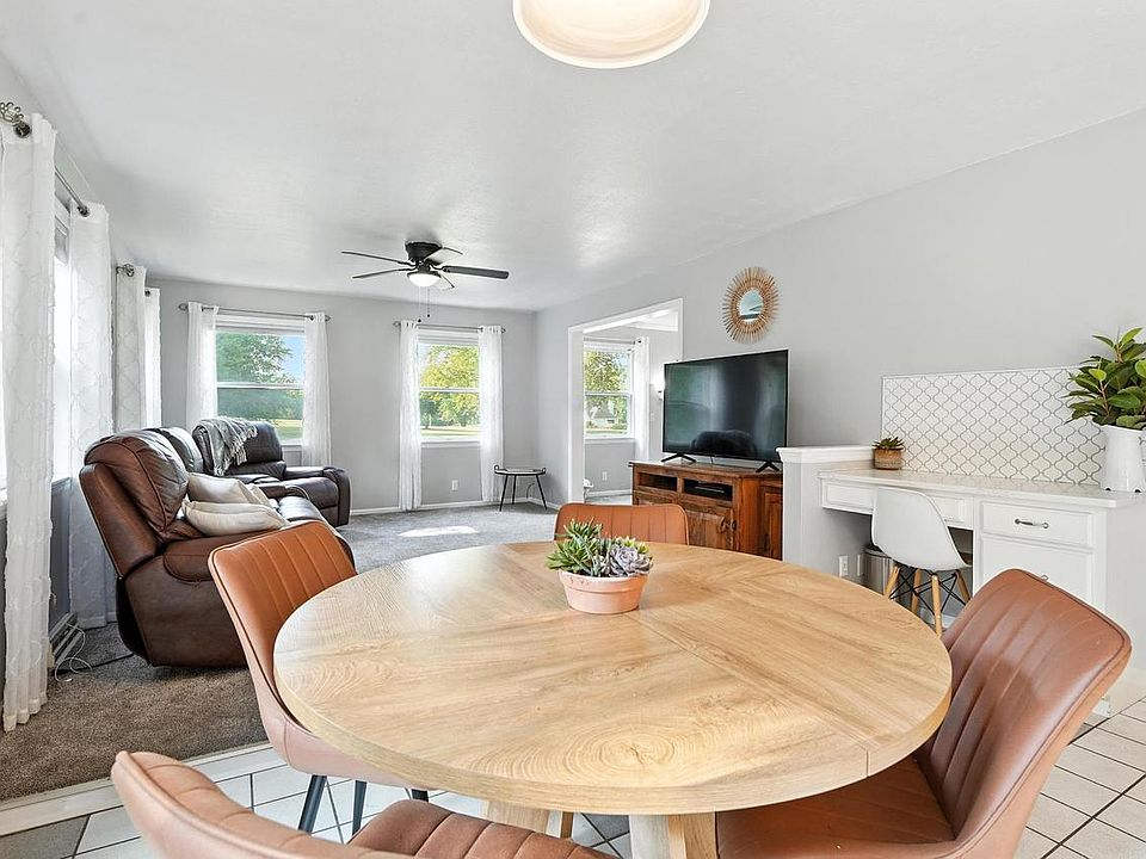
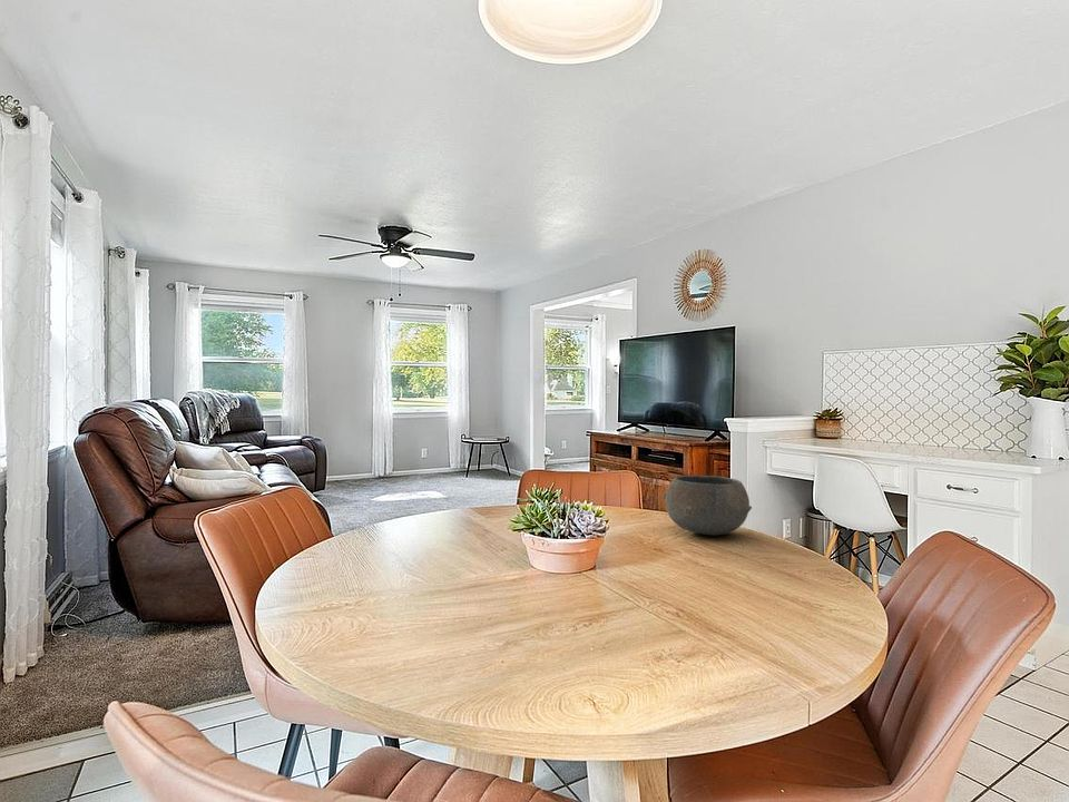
+ bowl [661,475,753,536]
